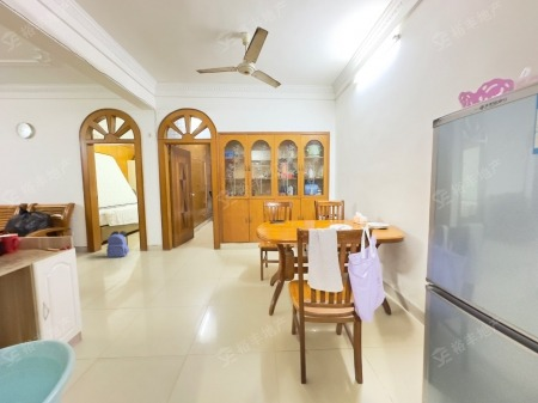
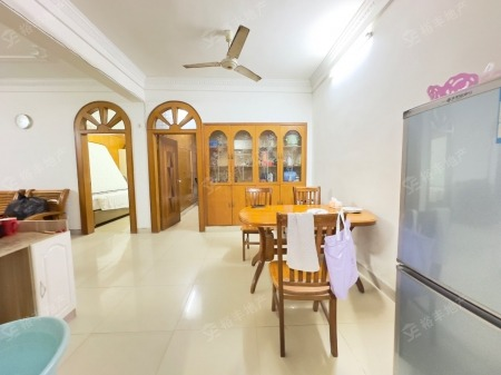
- backpack [105,230,130,258]
